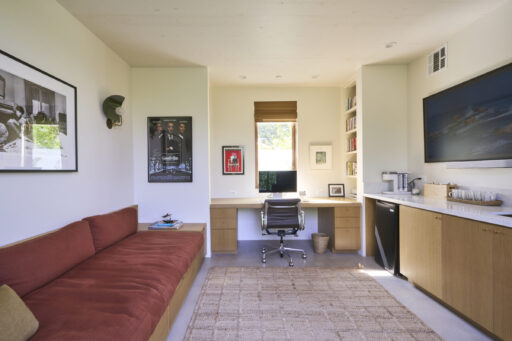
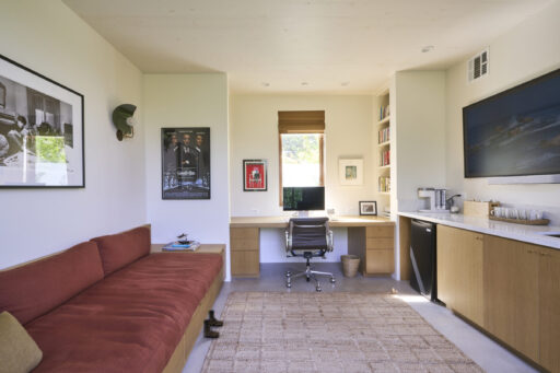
+ boots [202,308,225,338]
